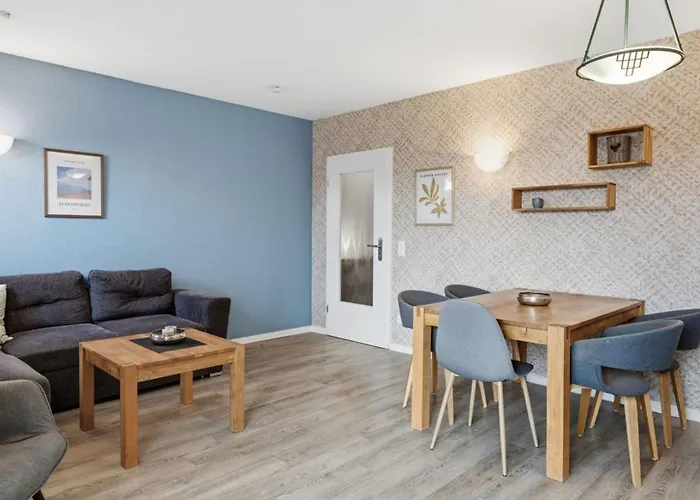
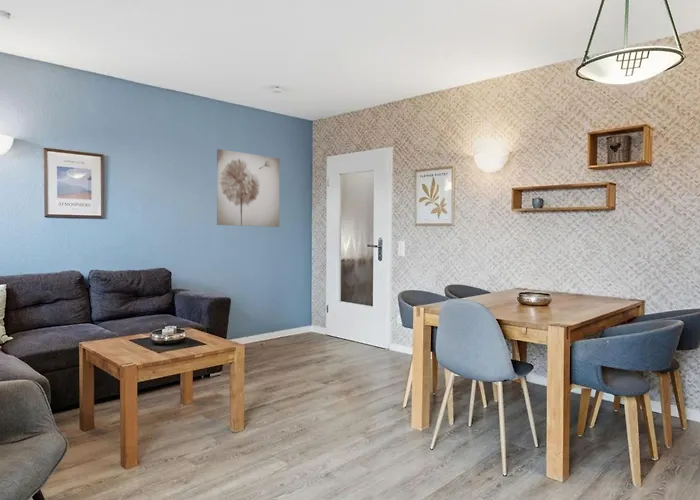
+ wall art [216,148,281,228]
